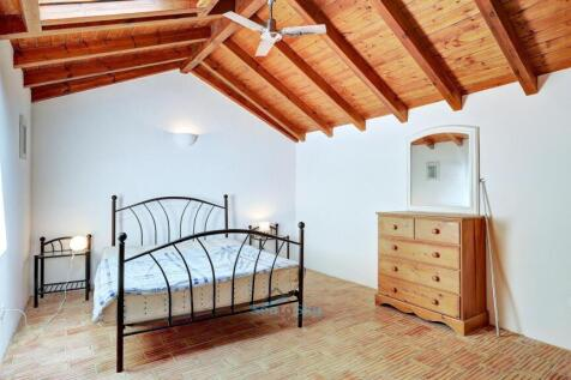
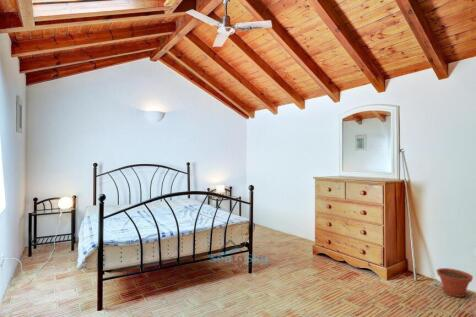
+ plant pot [435,267,474,298]
